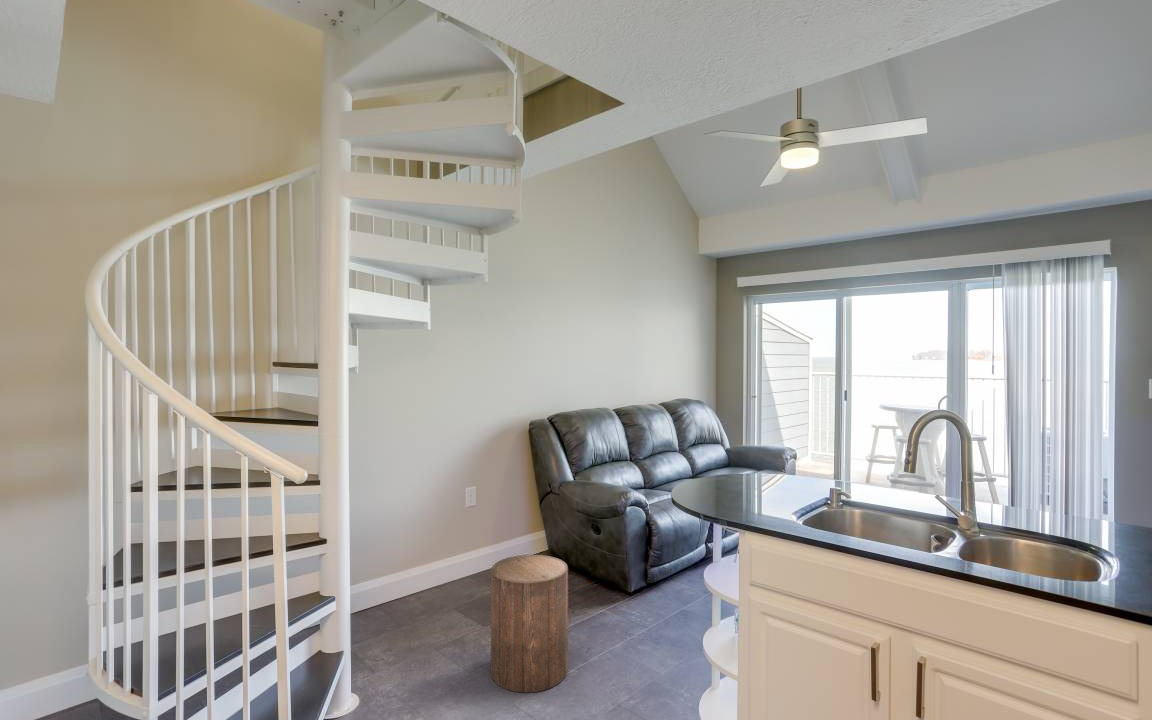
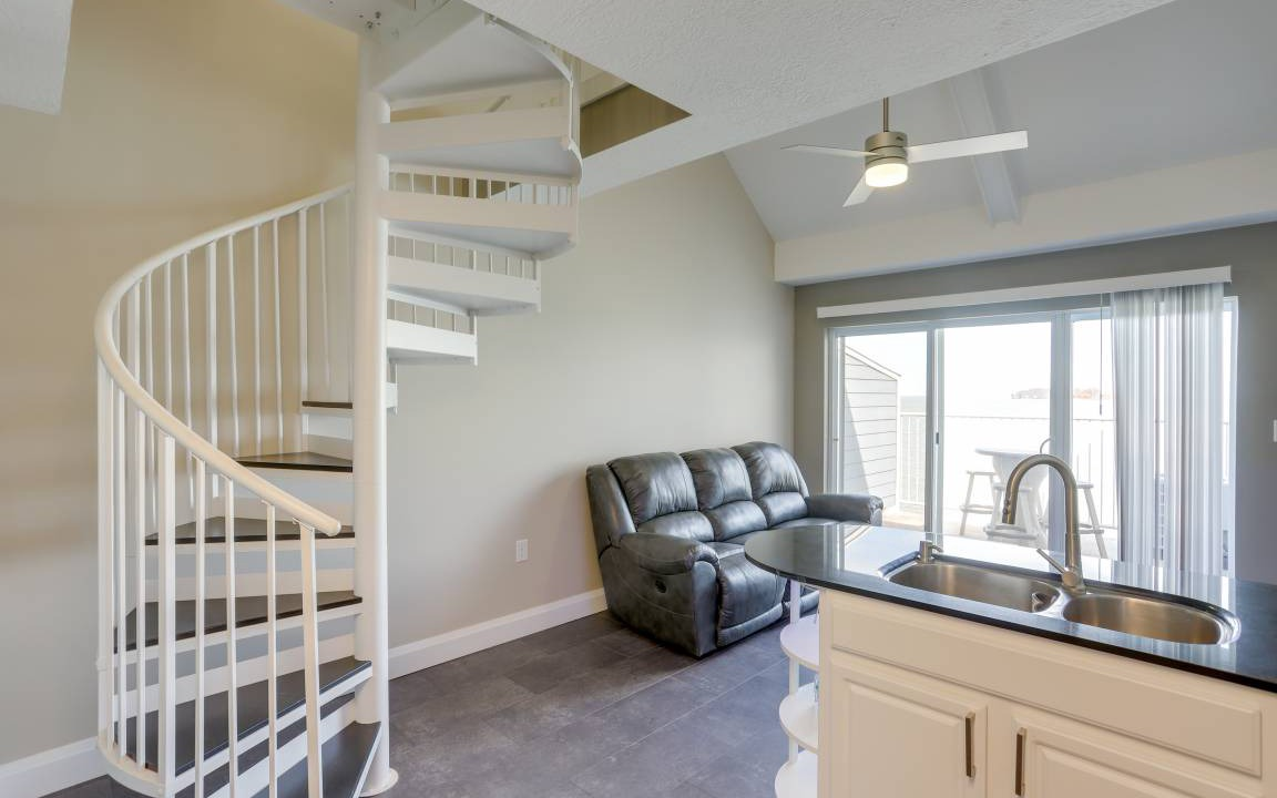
- stool [490,554,569,694]
